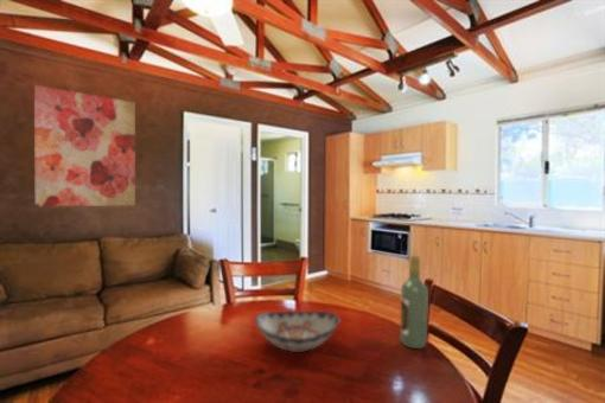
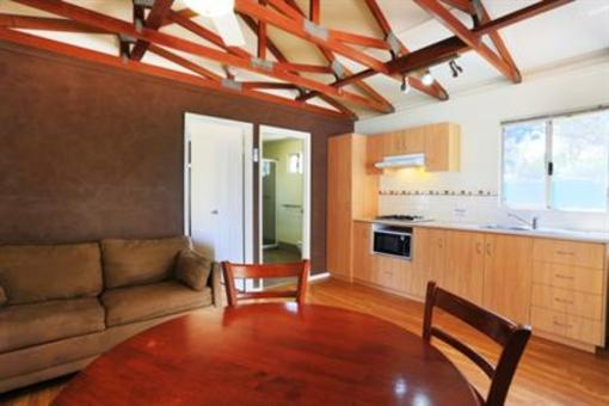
- wine bottle [400,254,429,350]
- wall art [33,84,136,207]
- decorative bowl [254,311,340,353]
